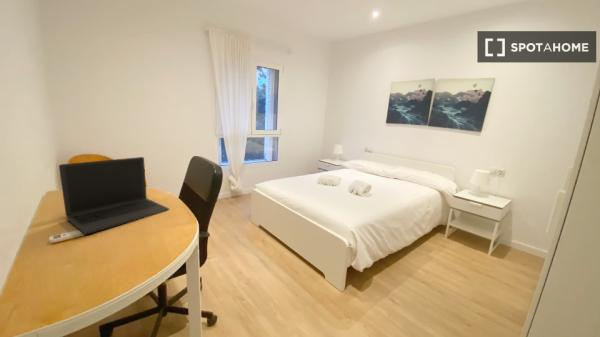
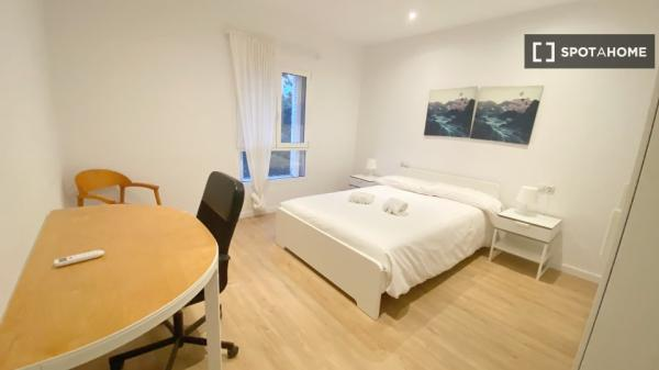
- laptop [58,156,170,235]
